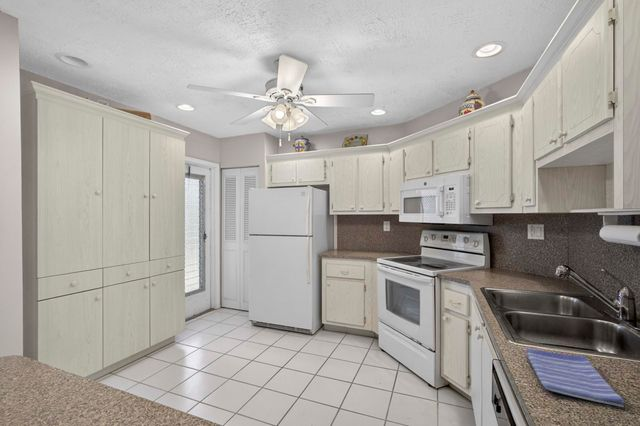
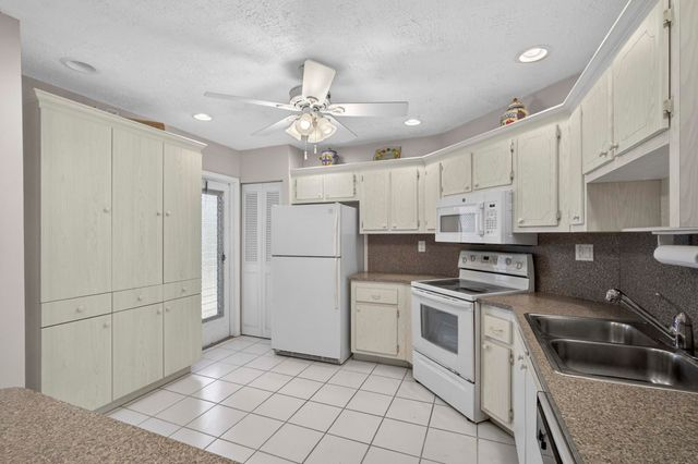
- dish towel [525,348,625,408]
